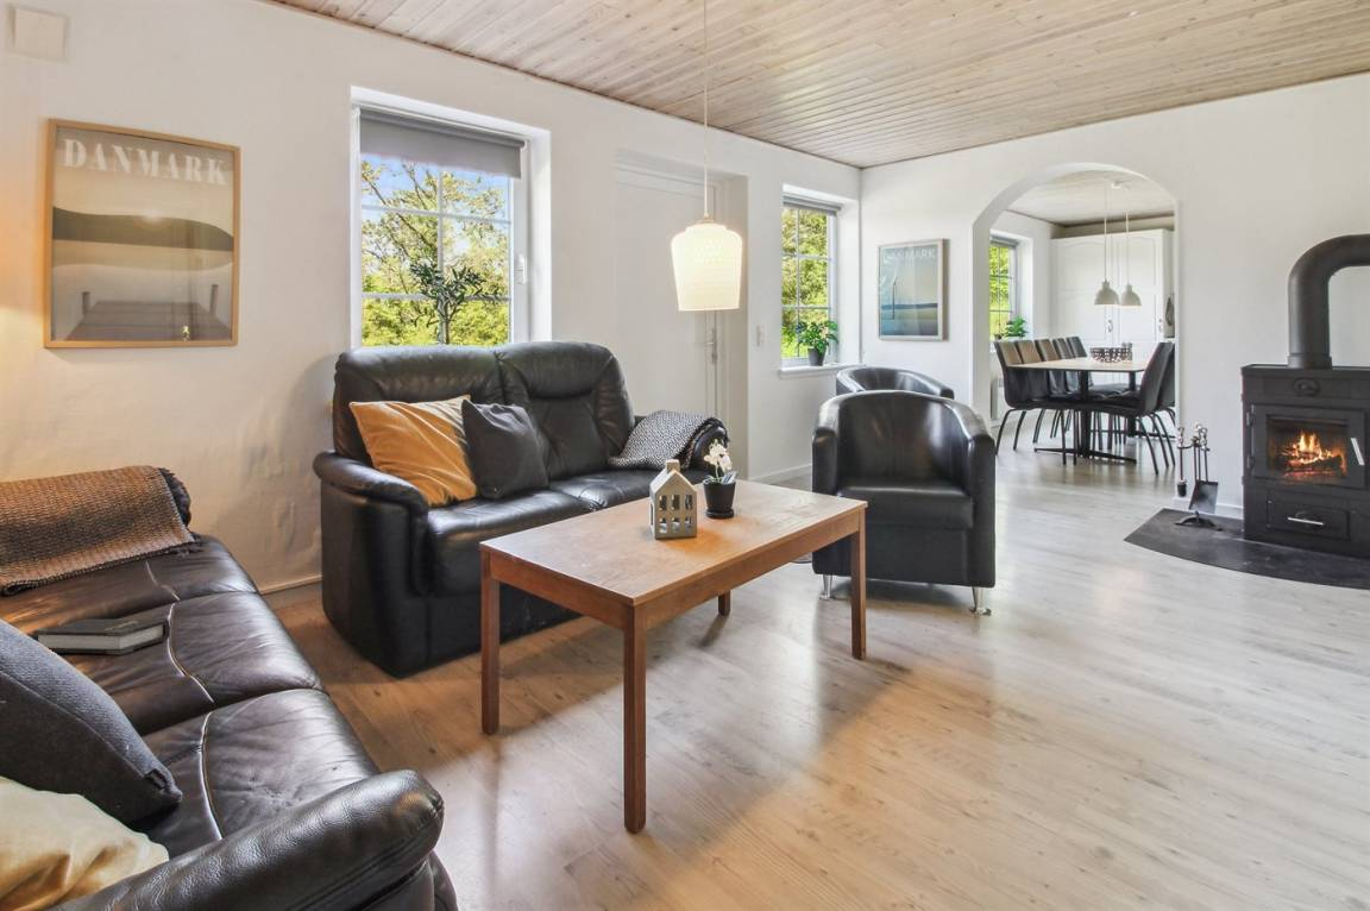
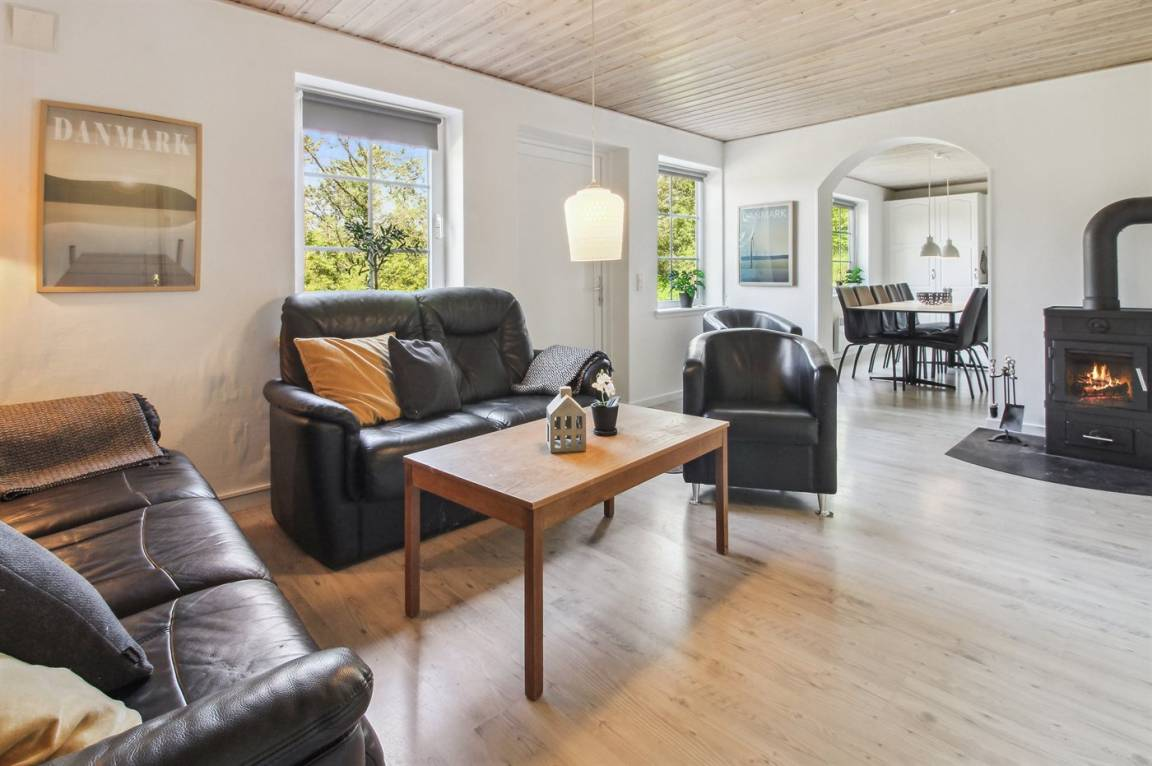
- hardback book [32,617,171,655]
